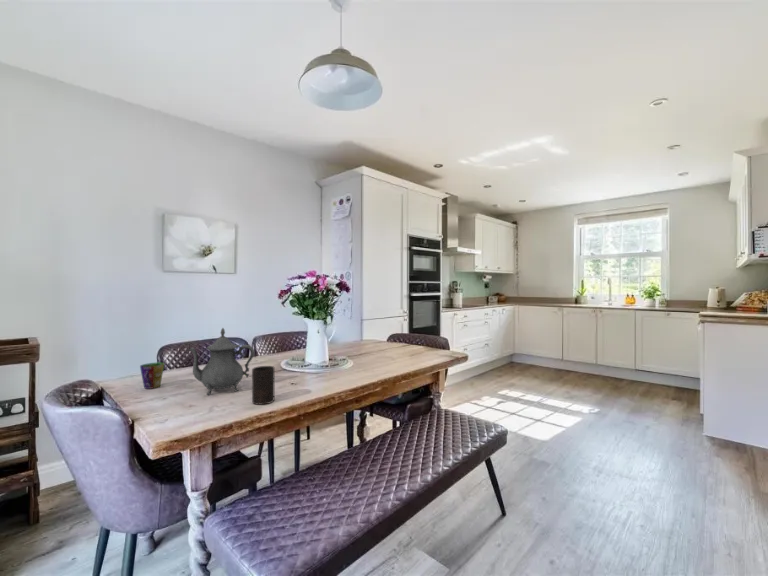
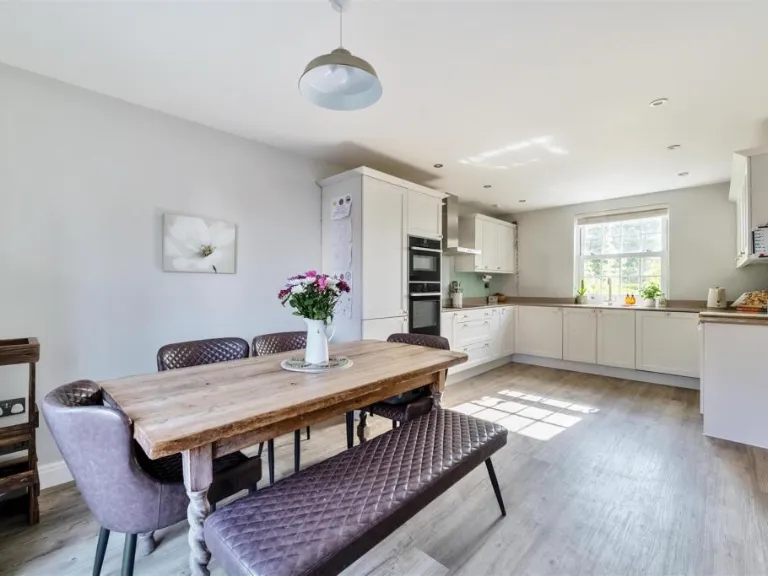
- cup [139,362,165,390]
- teapot [187,327,255,396]
- cup [251,365,275,406]
